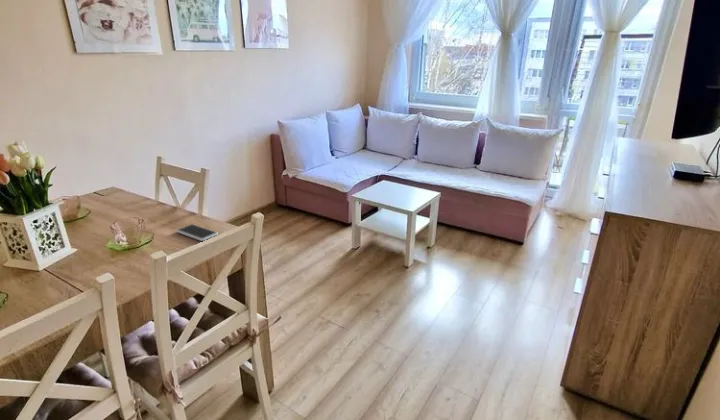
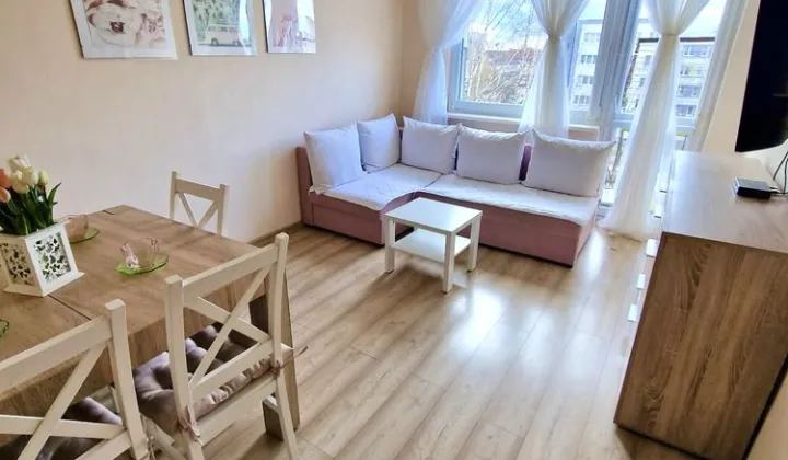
- smartphone [176,223,219,242]
